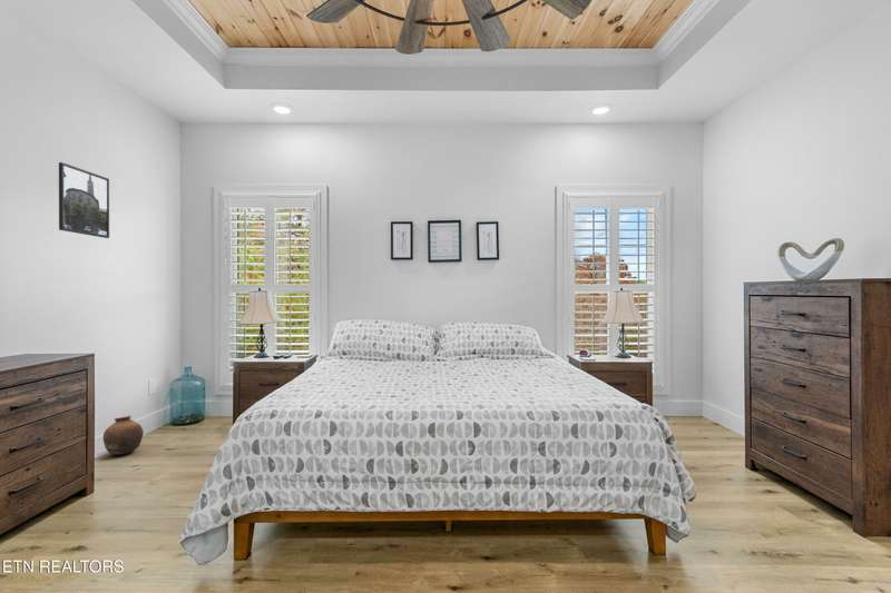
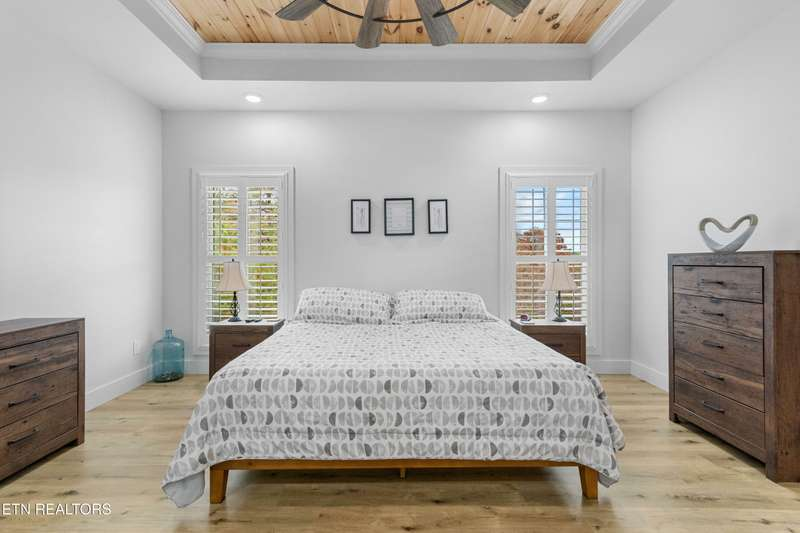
- pottery [102,415,145,456]
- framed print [58,161,110,239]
